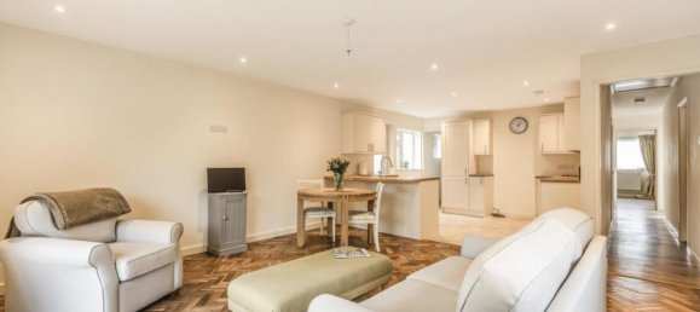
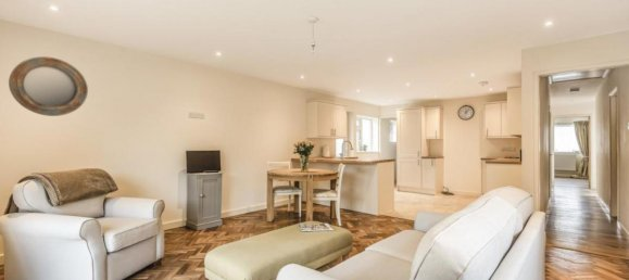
+ home mirror [8,55,89,117]
